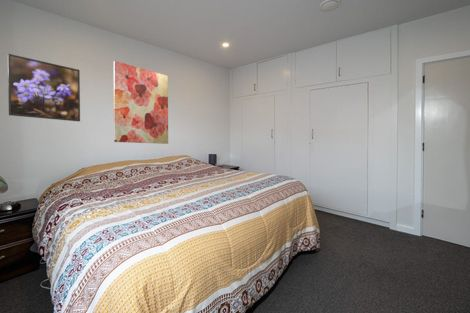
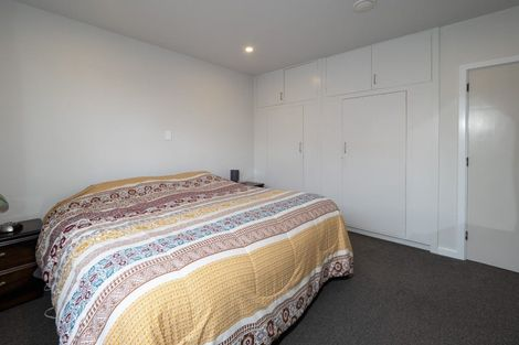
- wall art [112,60,169,145]
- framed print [7,53,81,122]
